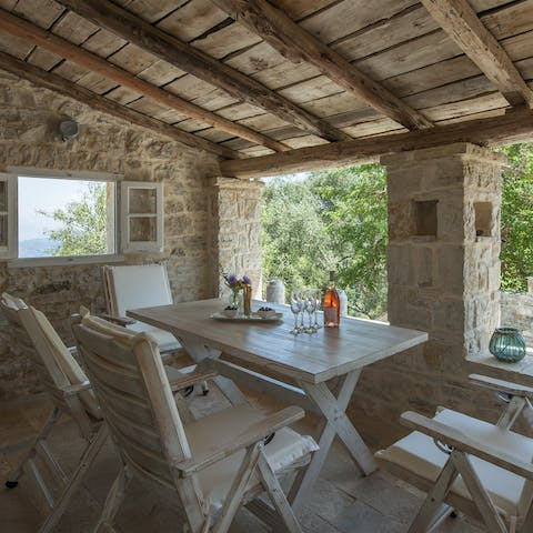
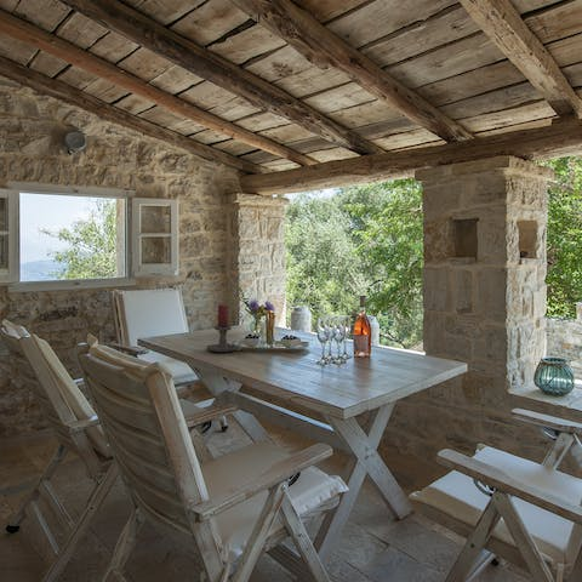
+ candle holder [205,303,242,353]
